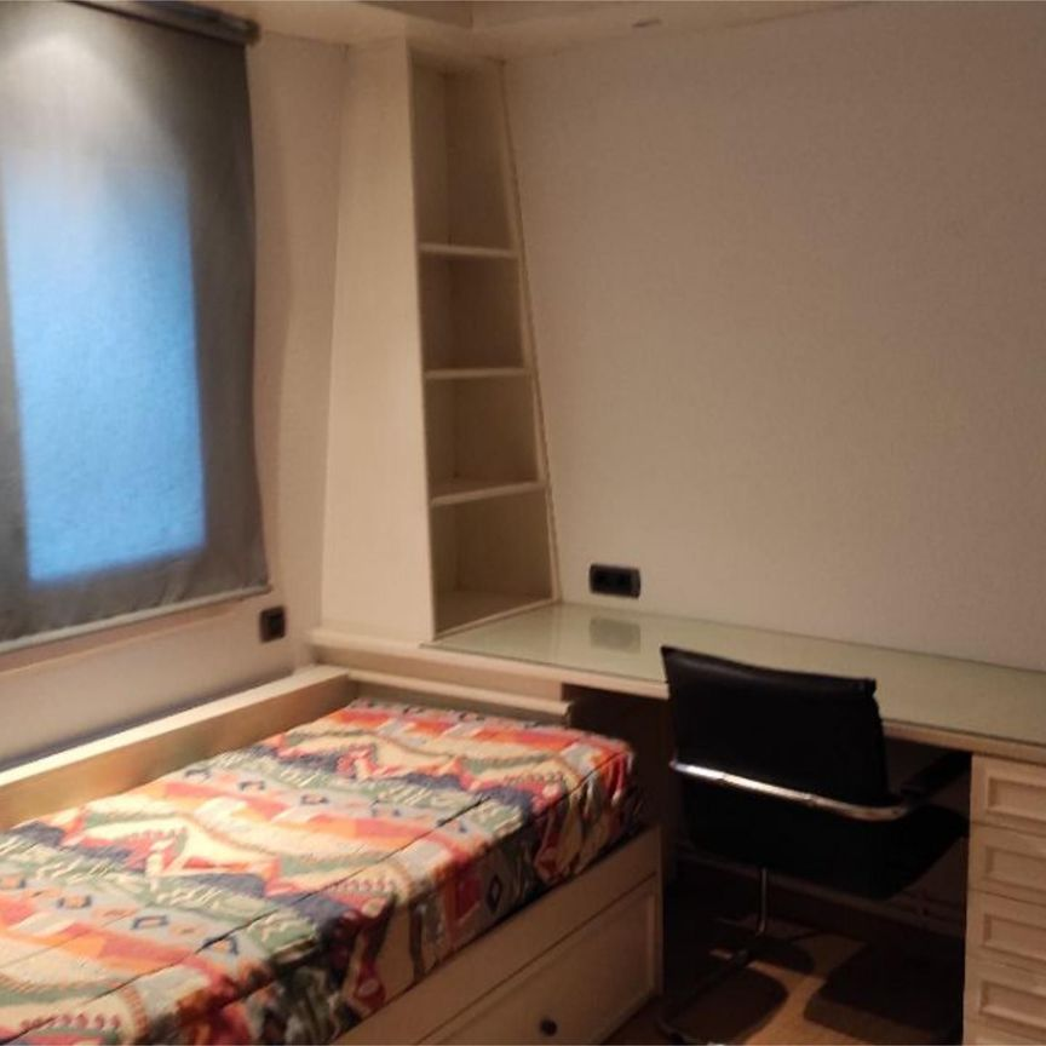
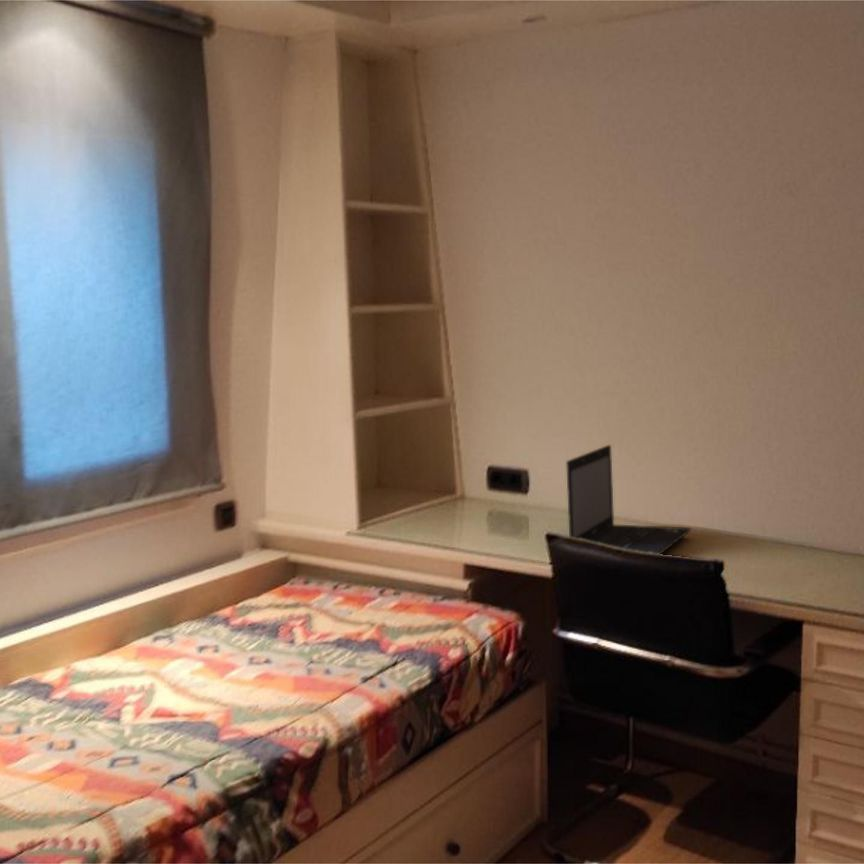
+ laptop [565,444,692,555]
